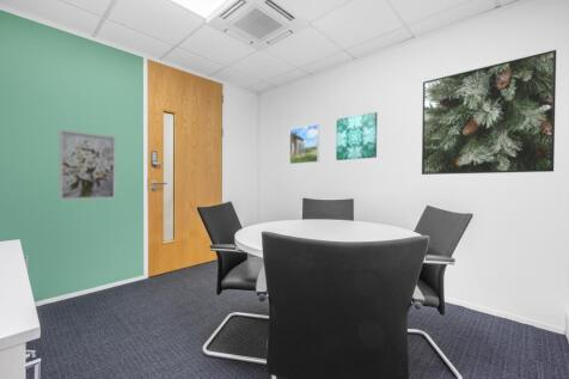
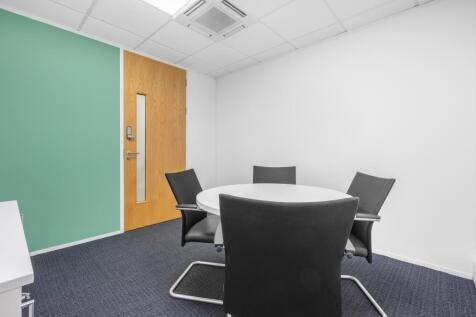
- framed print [421,49,557,176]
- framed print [288,123,320,165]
- wall art [57,128,117,201]
- wall art [335,111,378,161]
